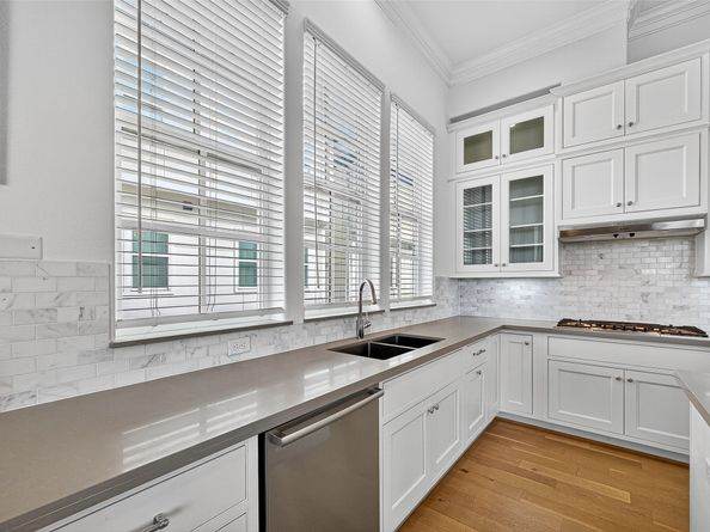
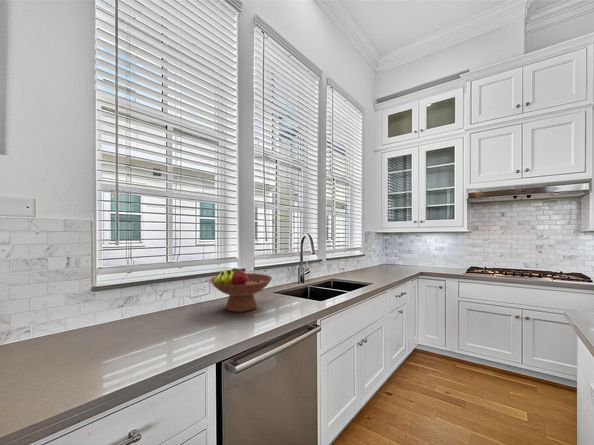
+ fruit bowl [209,267,273,313]
